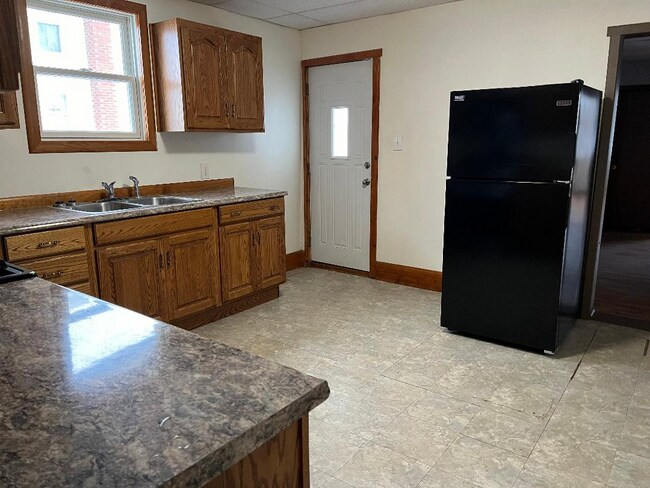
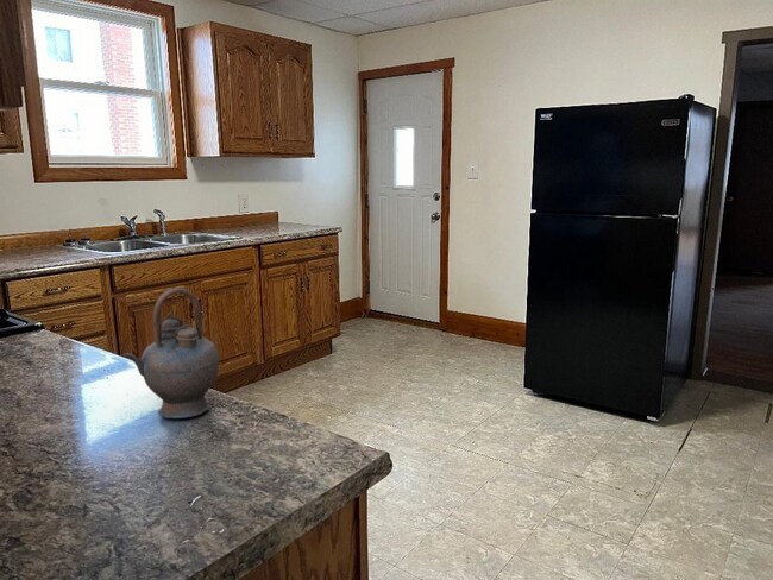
+ teapot [122,286,220,420]
